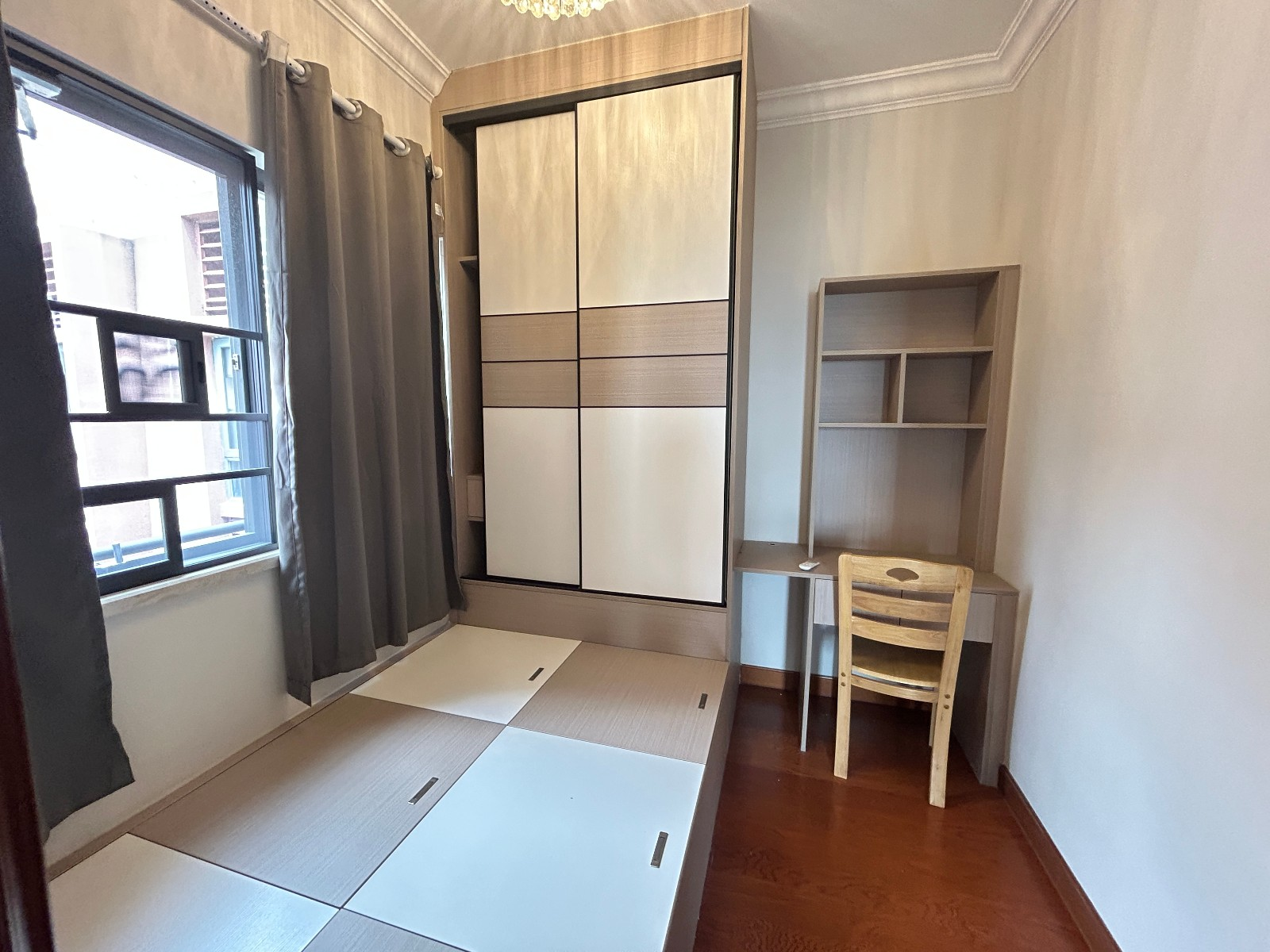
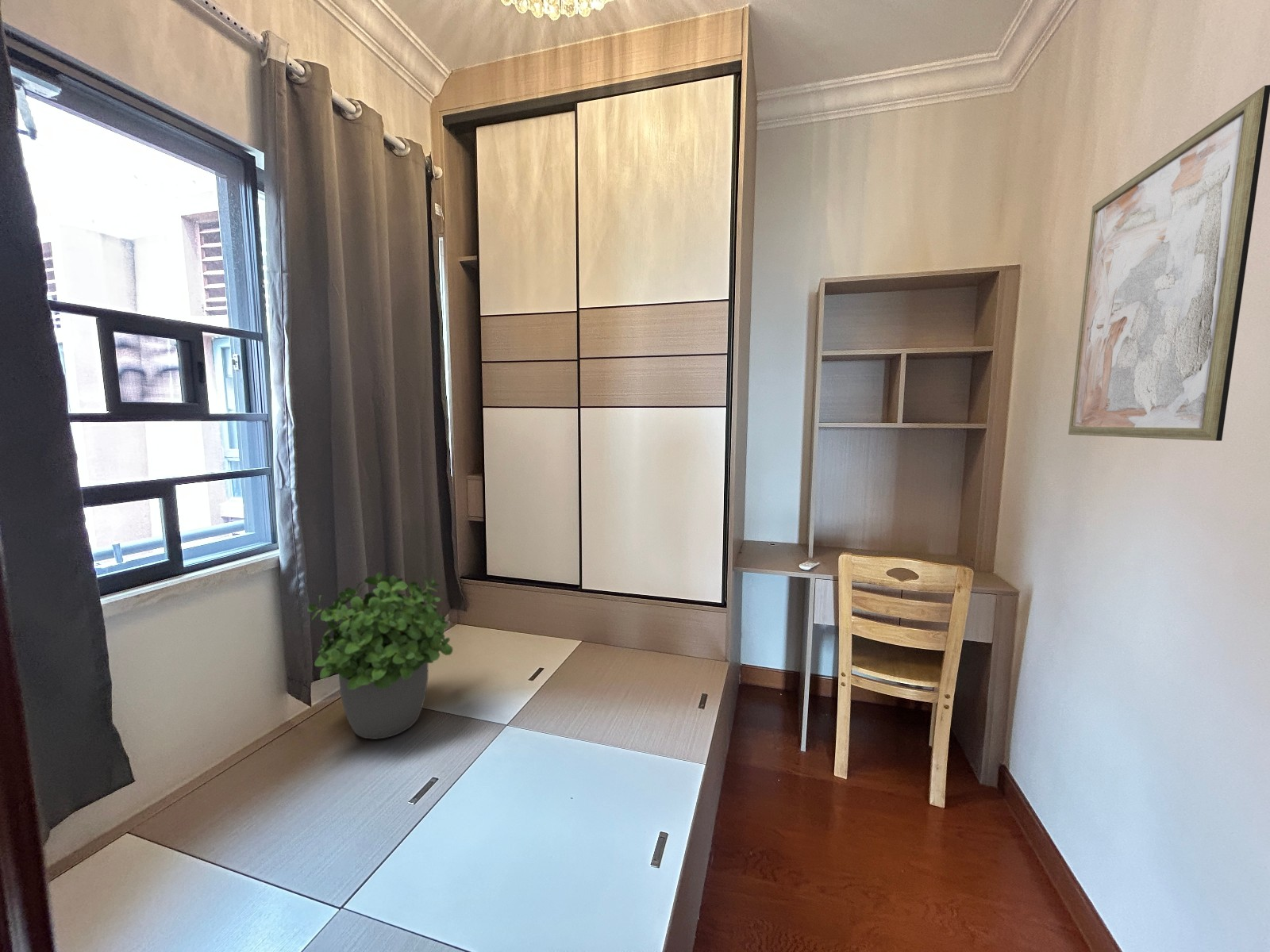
+ wall art [1068,84,1270,442]
+ potted plant [306,570,454,740]
